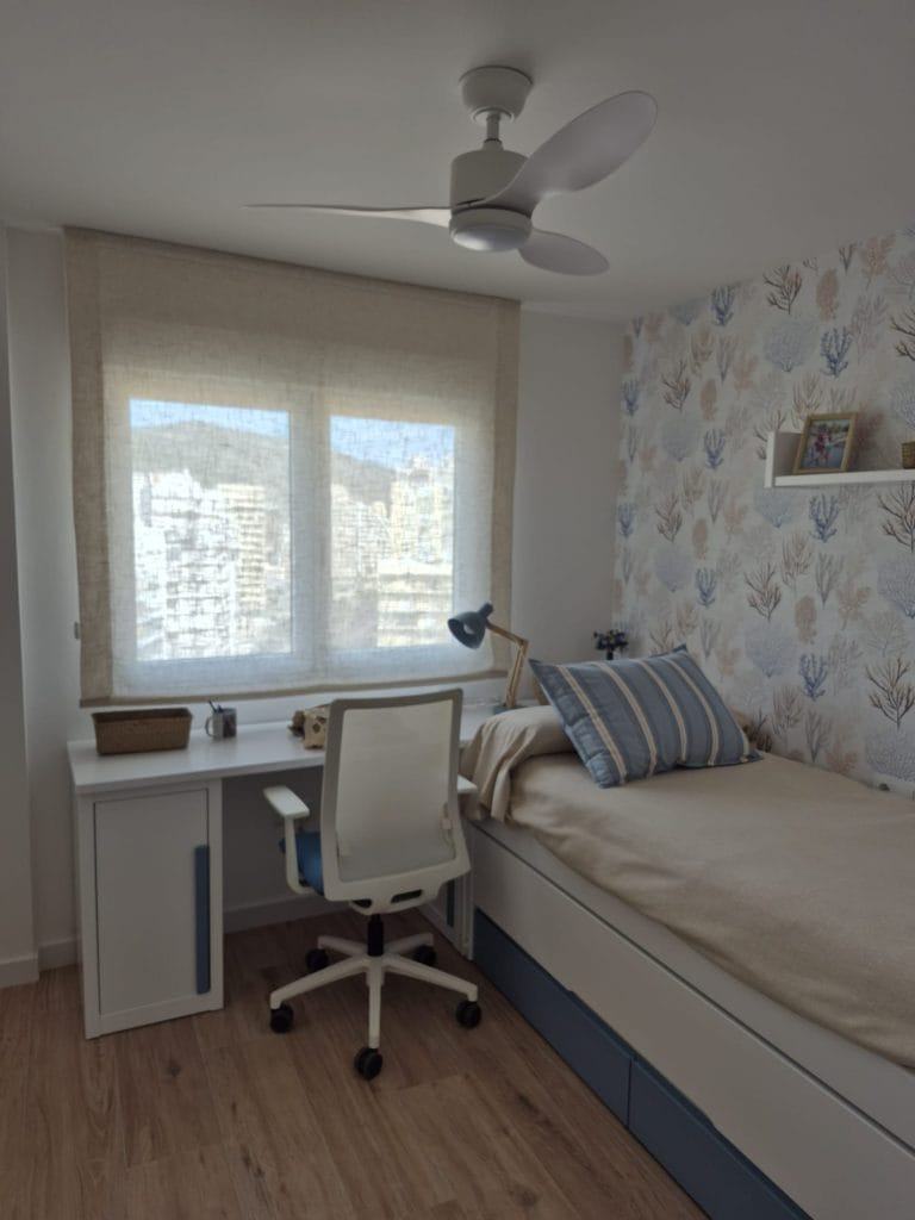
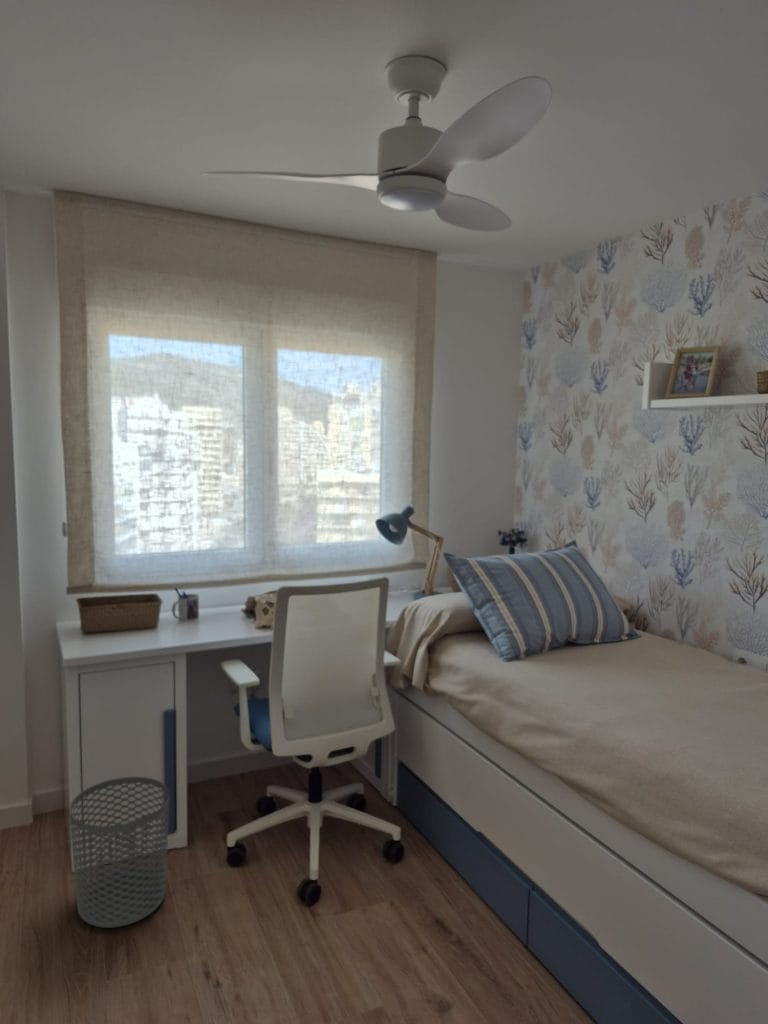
+ waste bin [69,776,170,929]
